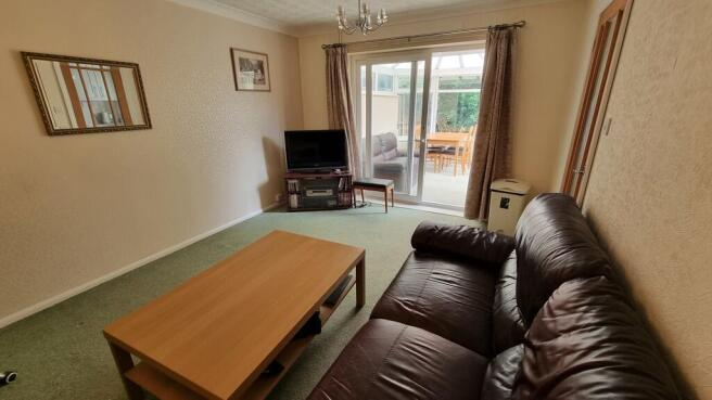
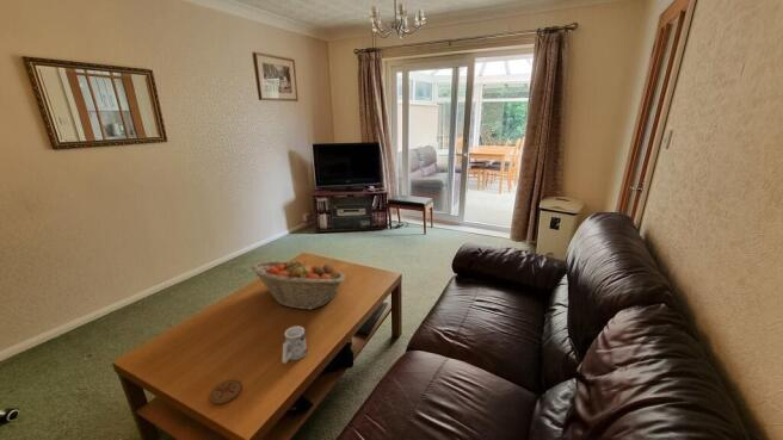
+ fruit basket [249,259,346,310]
+ mug [280,326,309,364]
+ coaster [209,379,242,404]
